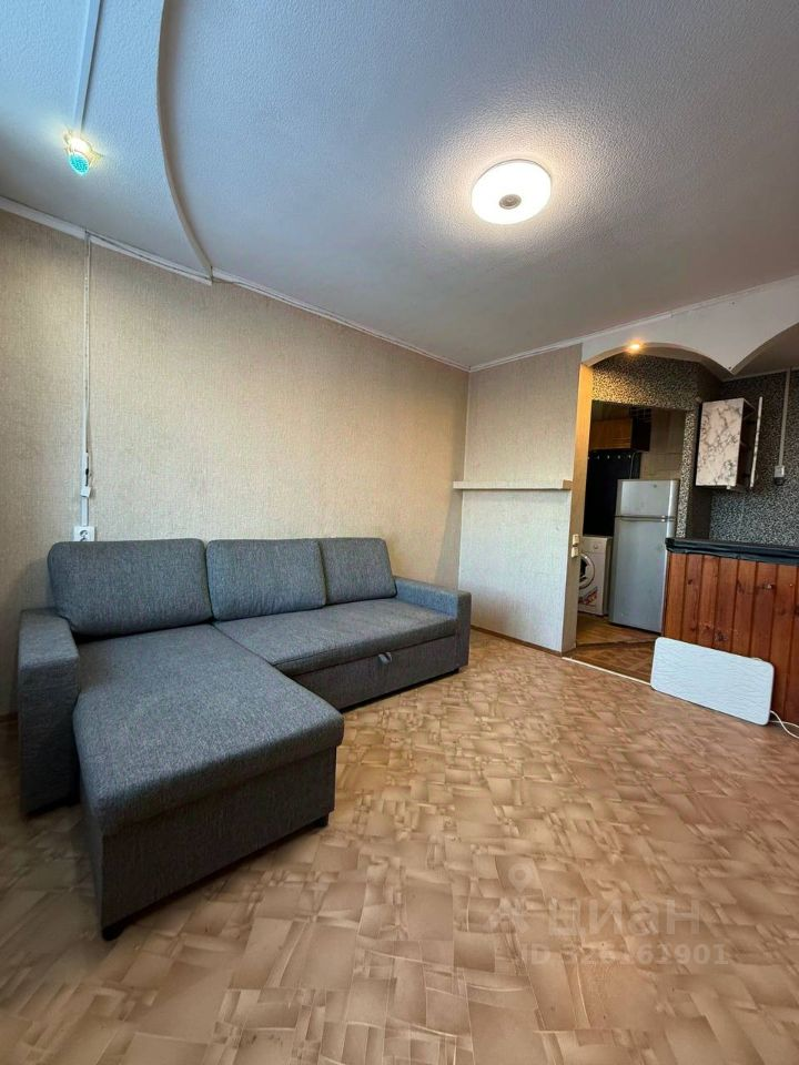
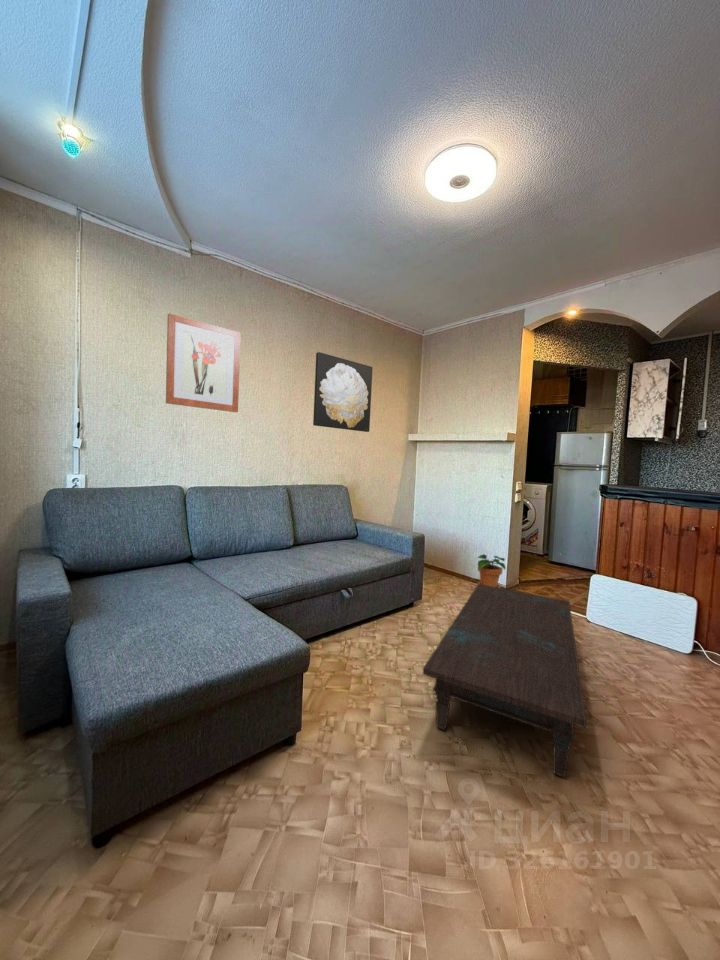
+ coffee table [422,583,587,779]
+ wall art [312,351,374,433]
+ potted plant [476,553,507,588]
+ wall art [165,312,242,413]
